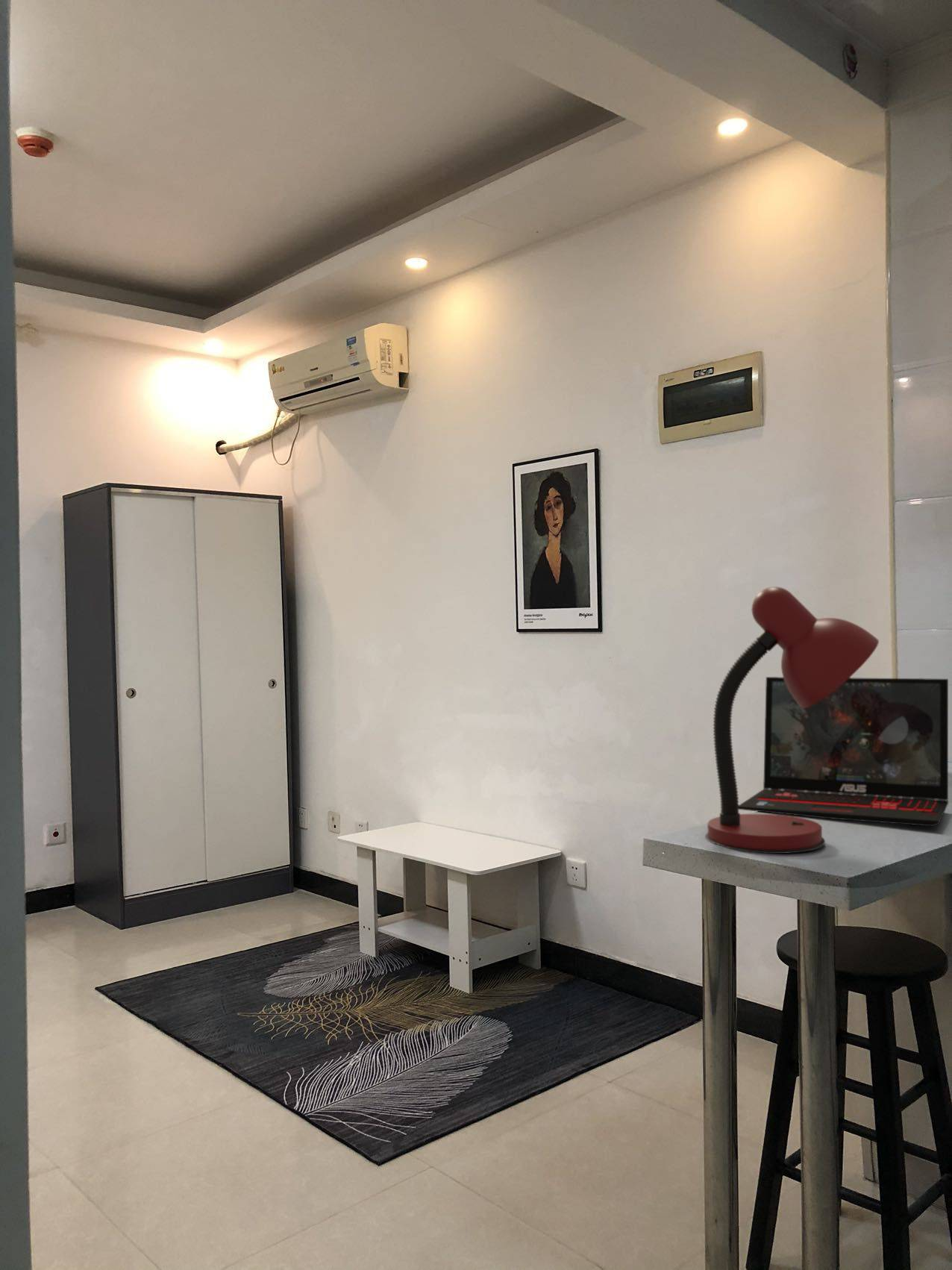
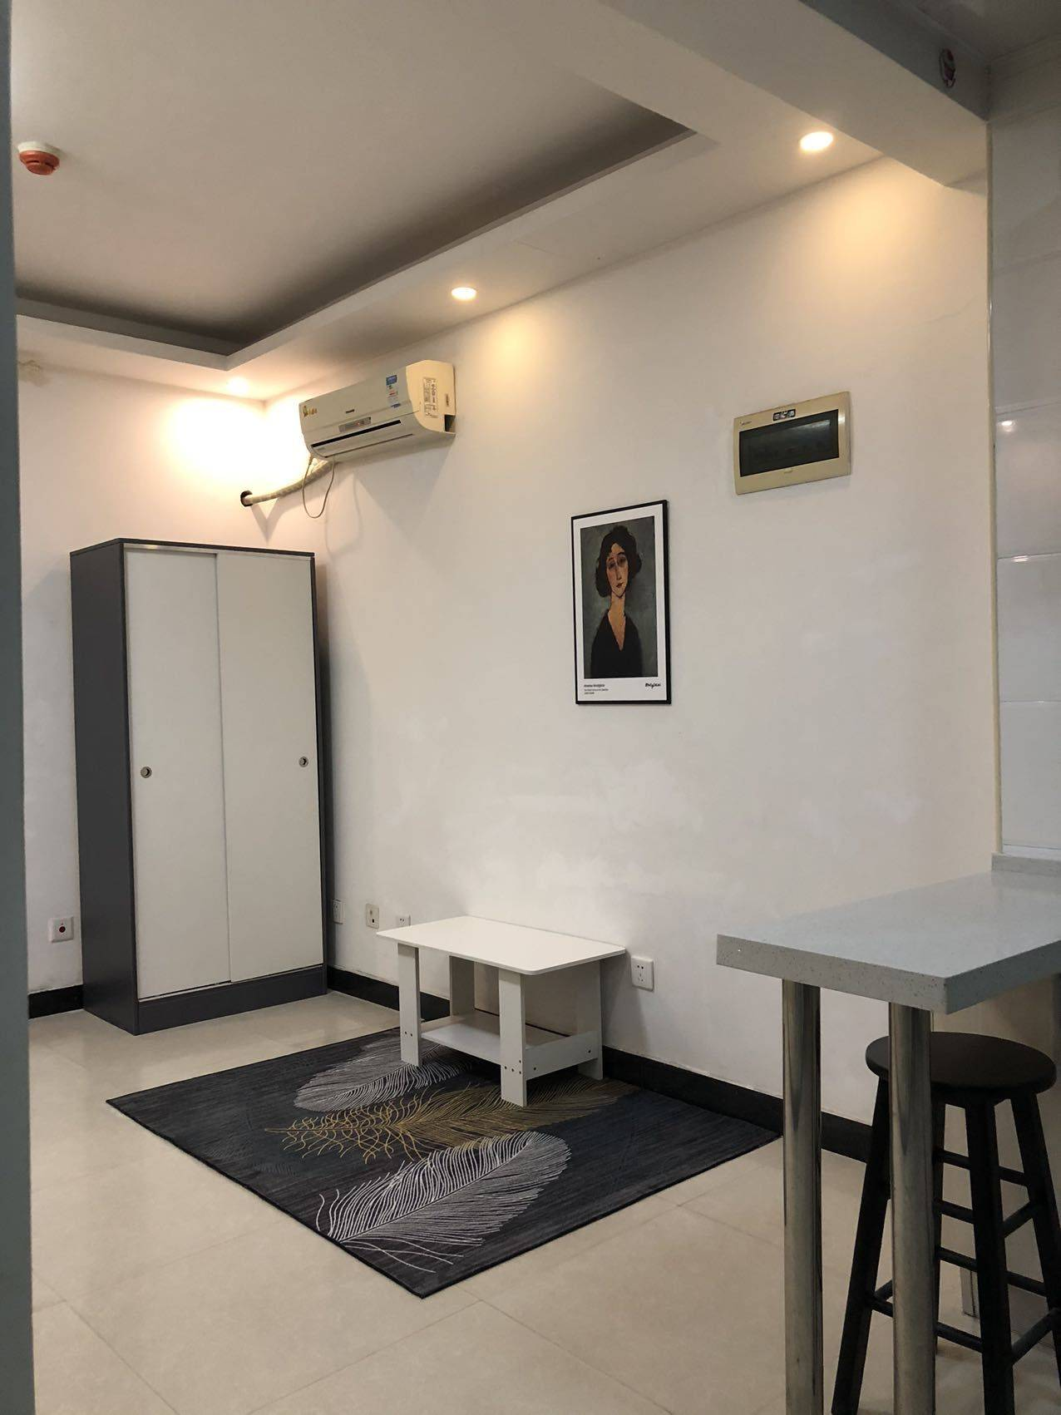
- desk lamp [704,586,880,854]
- laptop [738,676,949,827]
